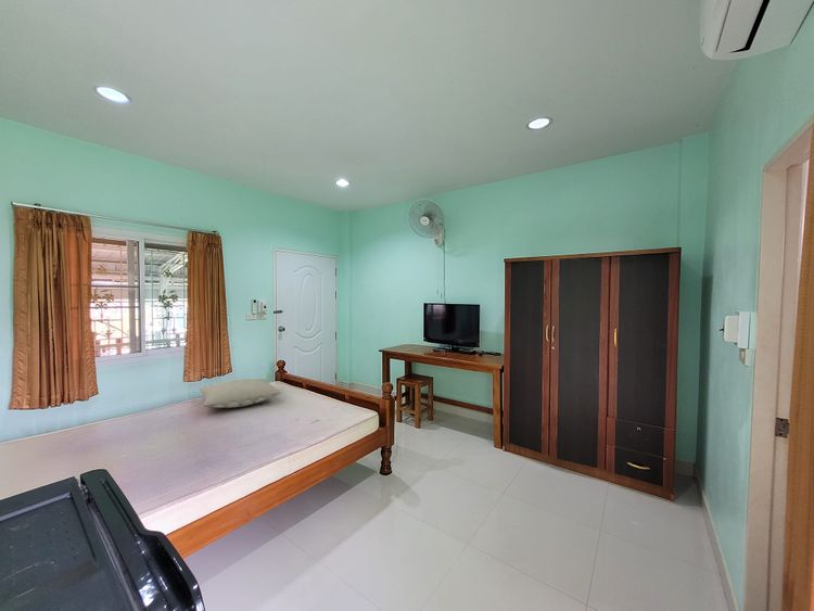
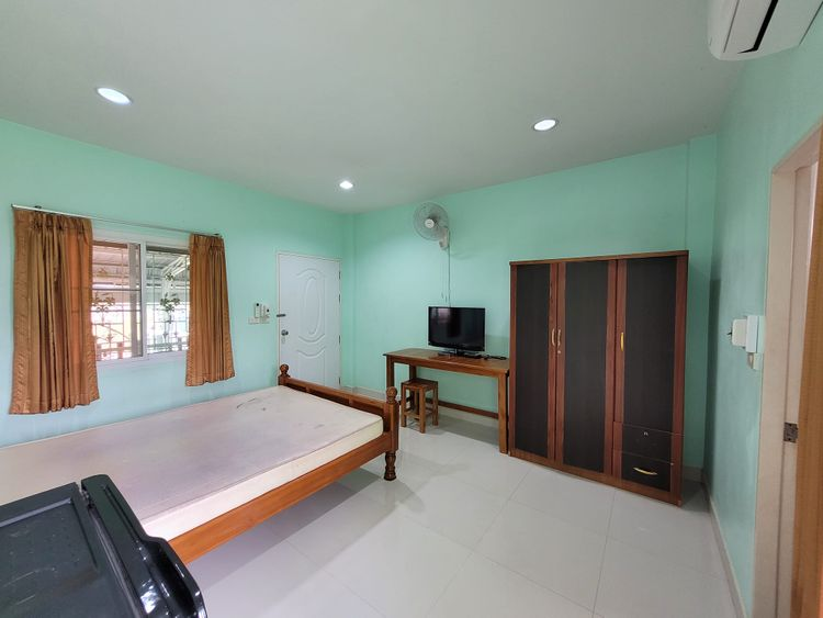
- pillow [199,378,282,409]
